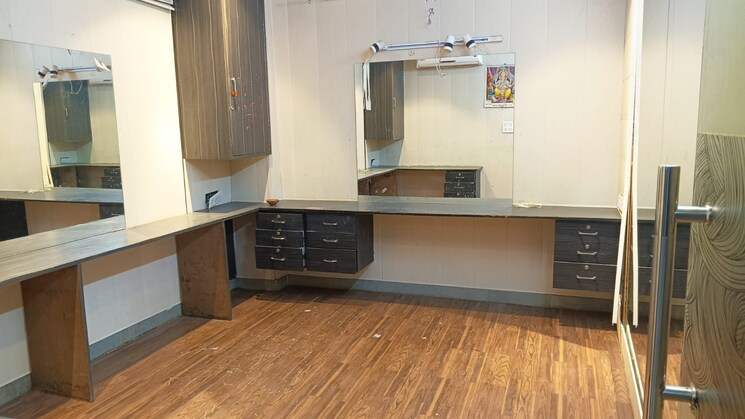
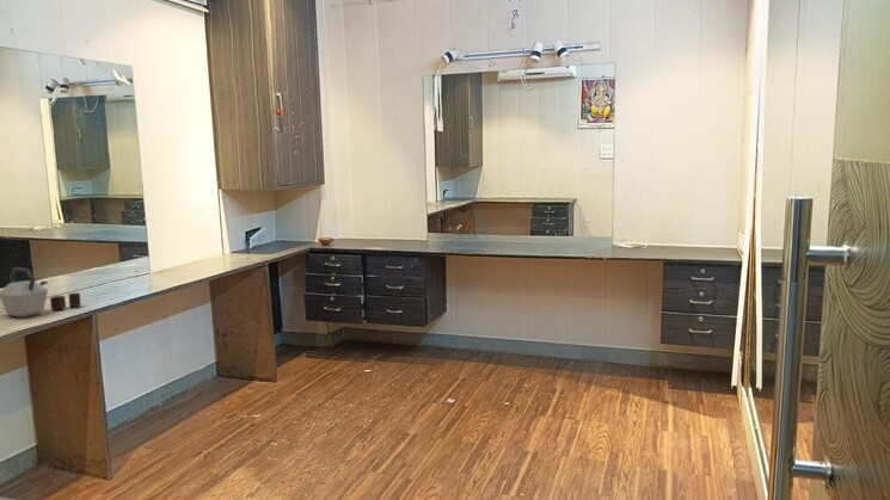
+ kettle [0,266,82,319]
